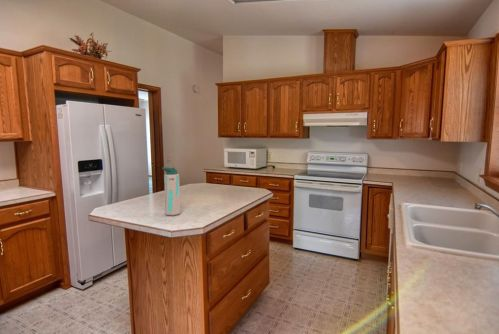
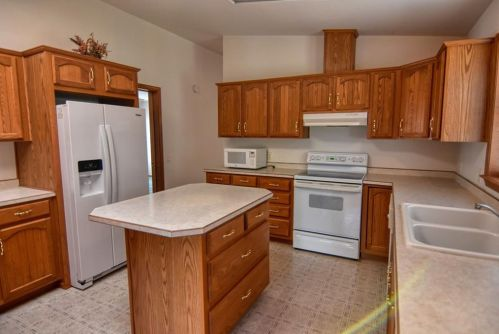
- water bottle [162,166,182,217]
